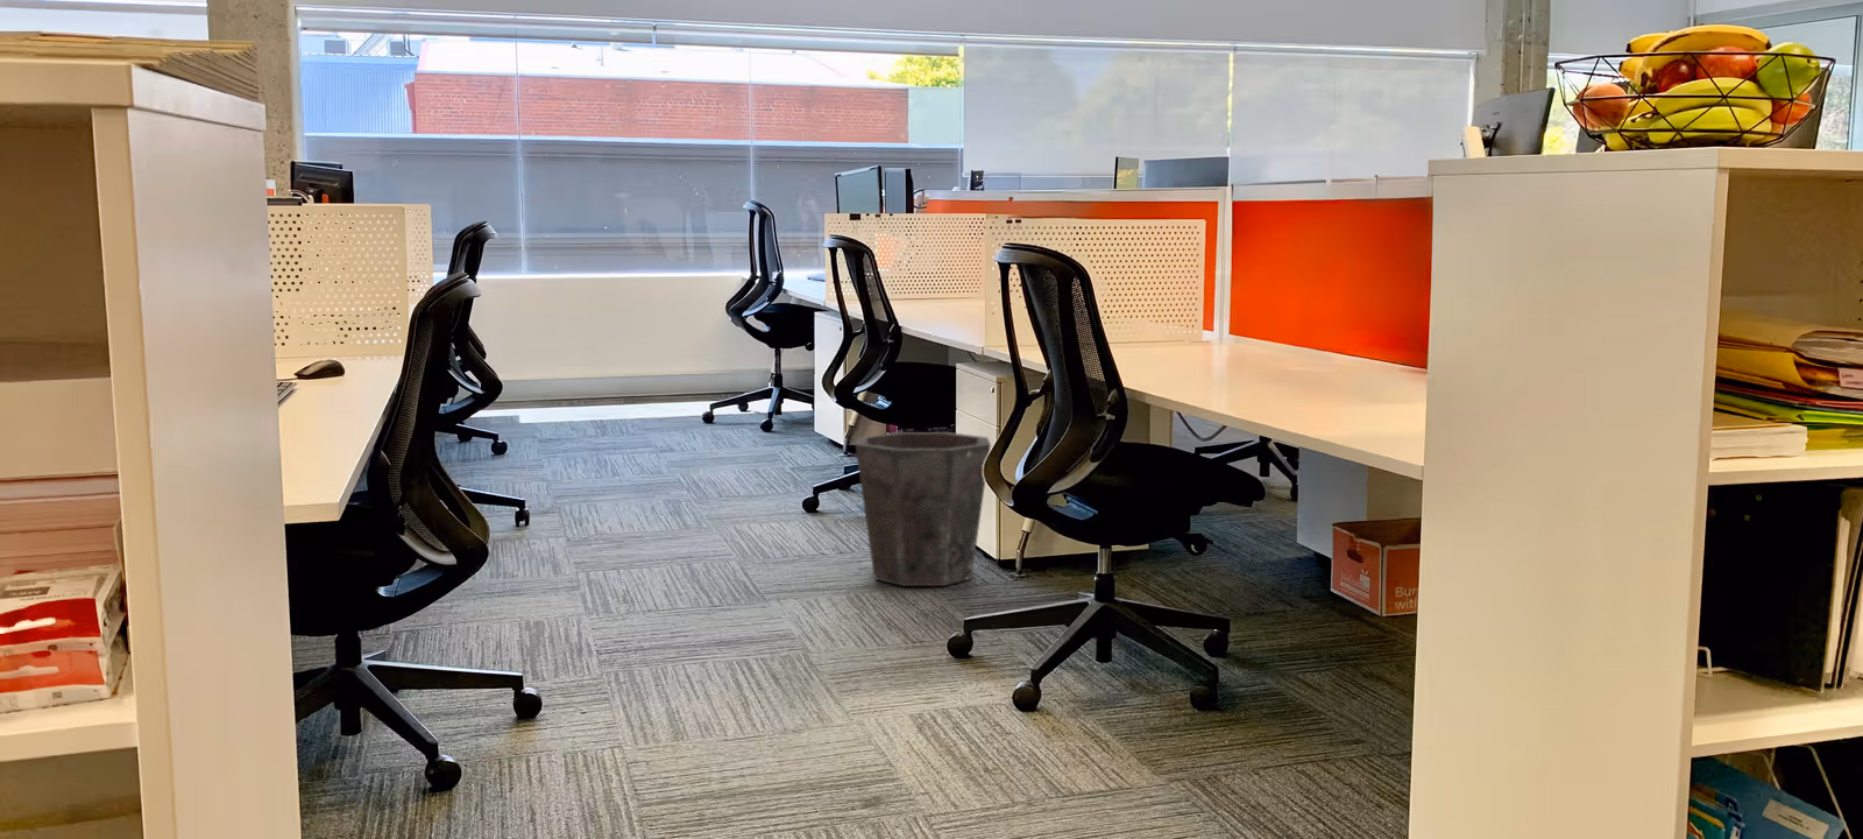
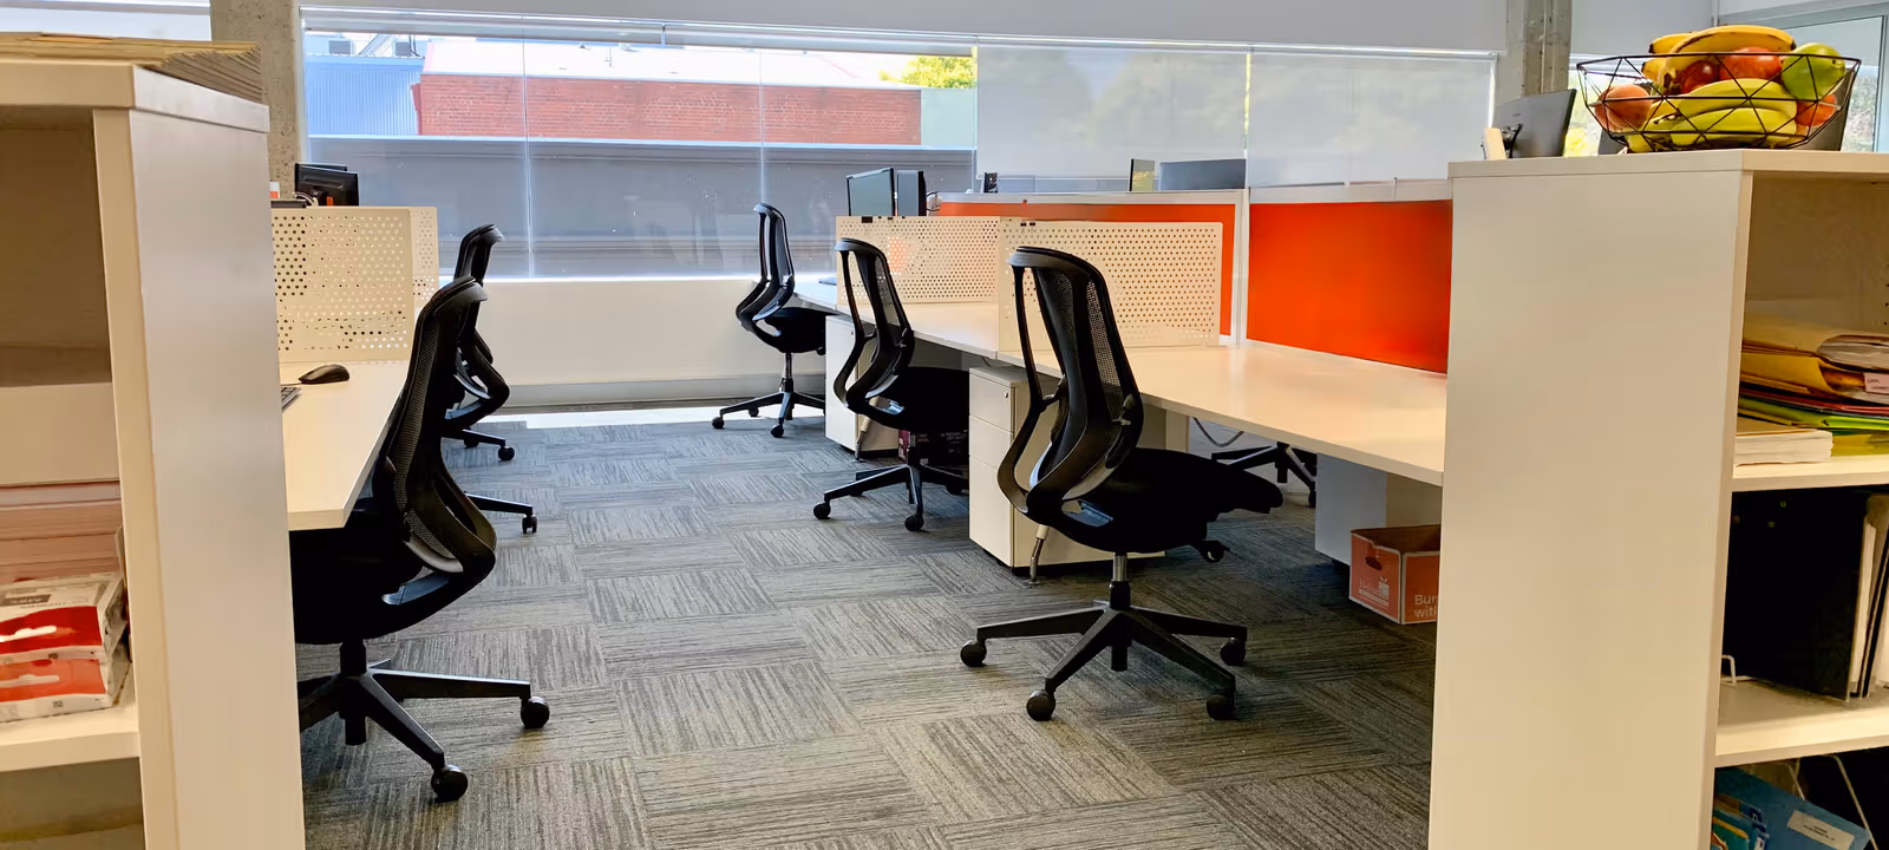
- waste bin [854,431,992,587]
